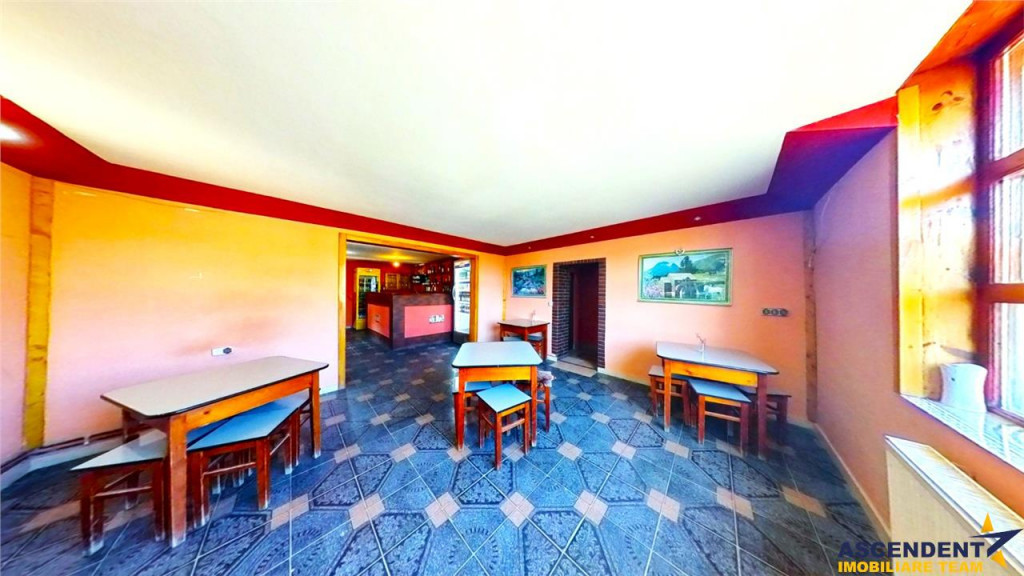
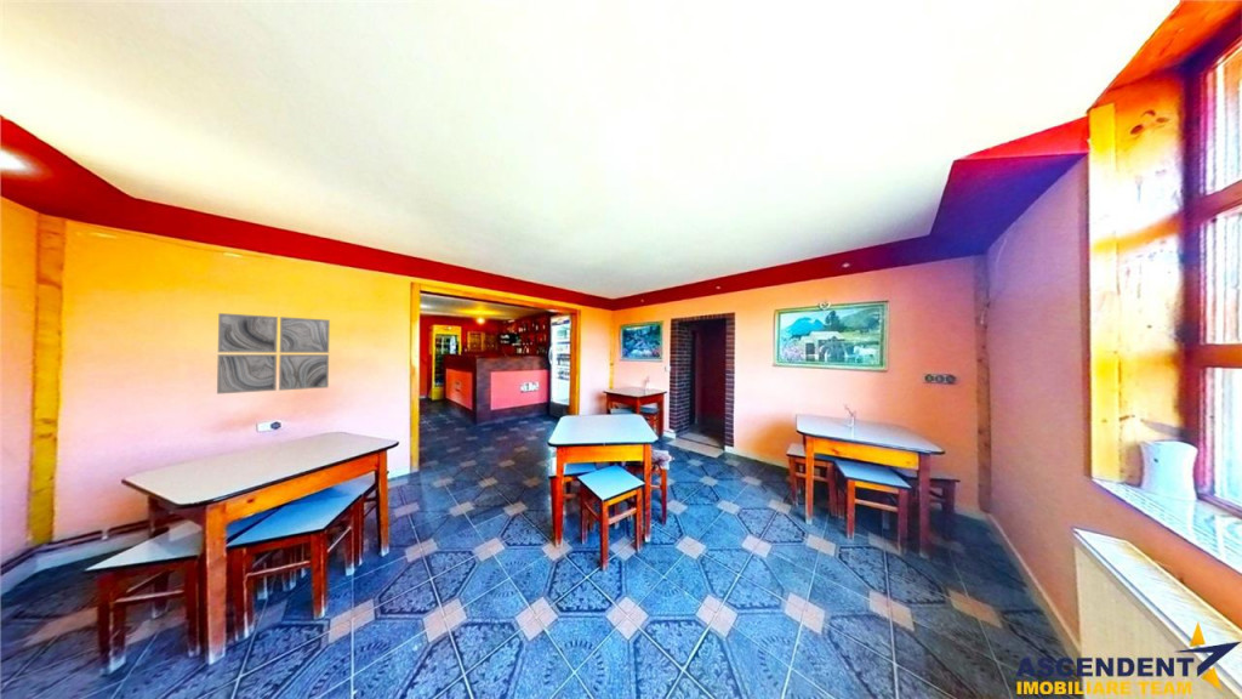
+ wall art [216,312,331,394]
